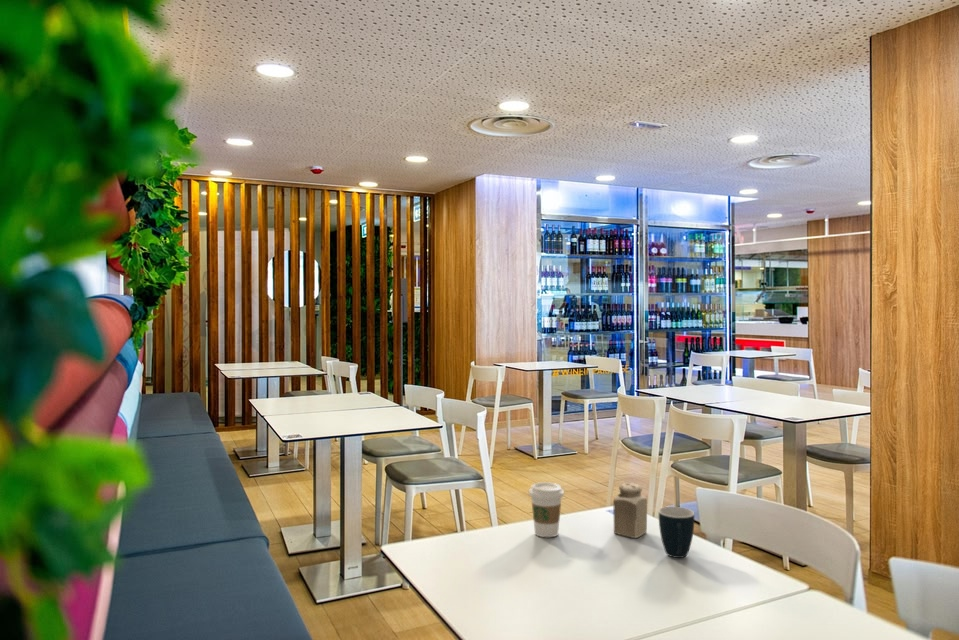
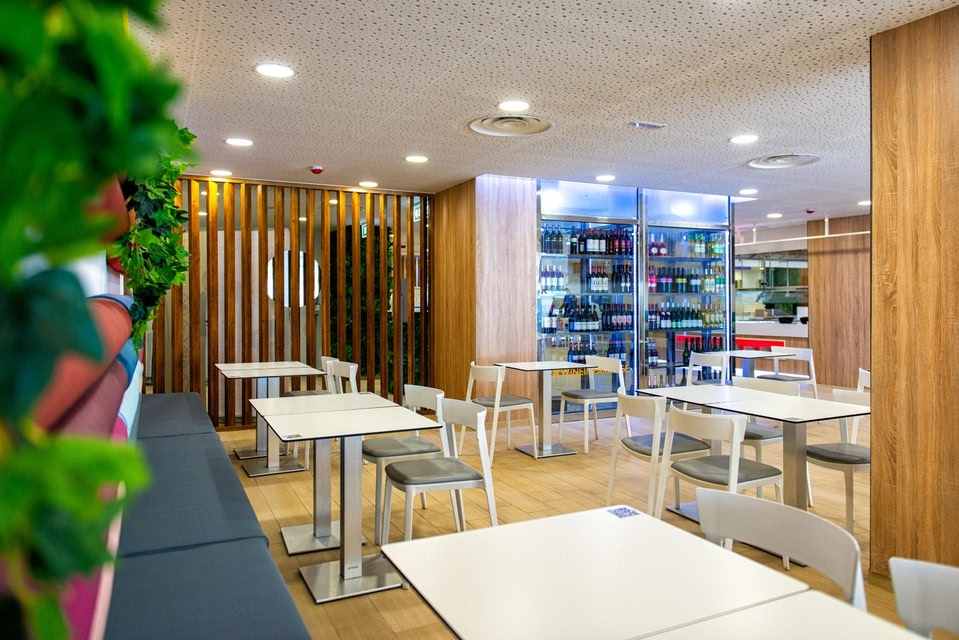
- mug [658,506,695,559]
- salt shaker [612,482,648,539]
- coffee cup [528,481,565,538]
